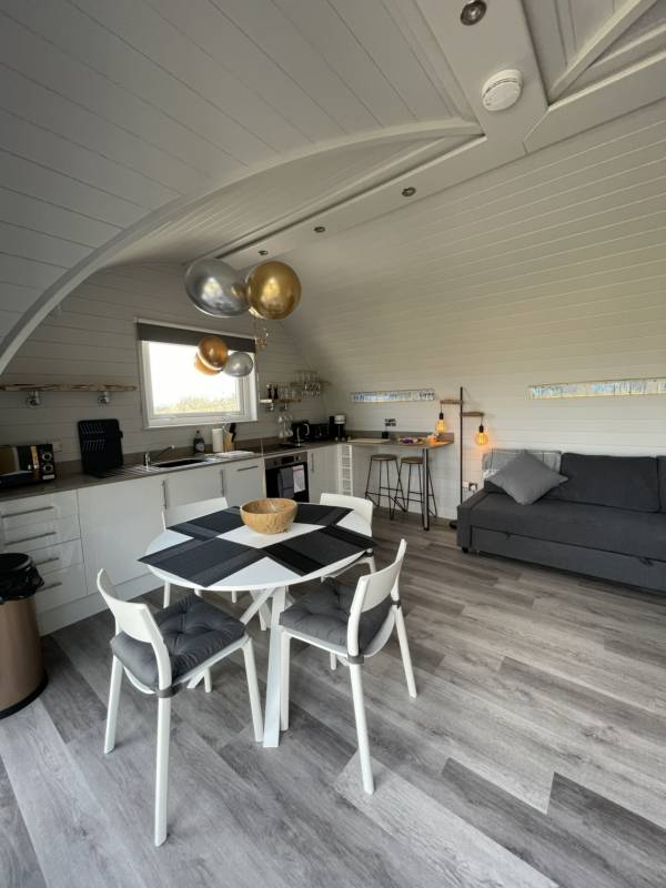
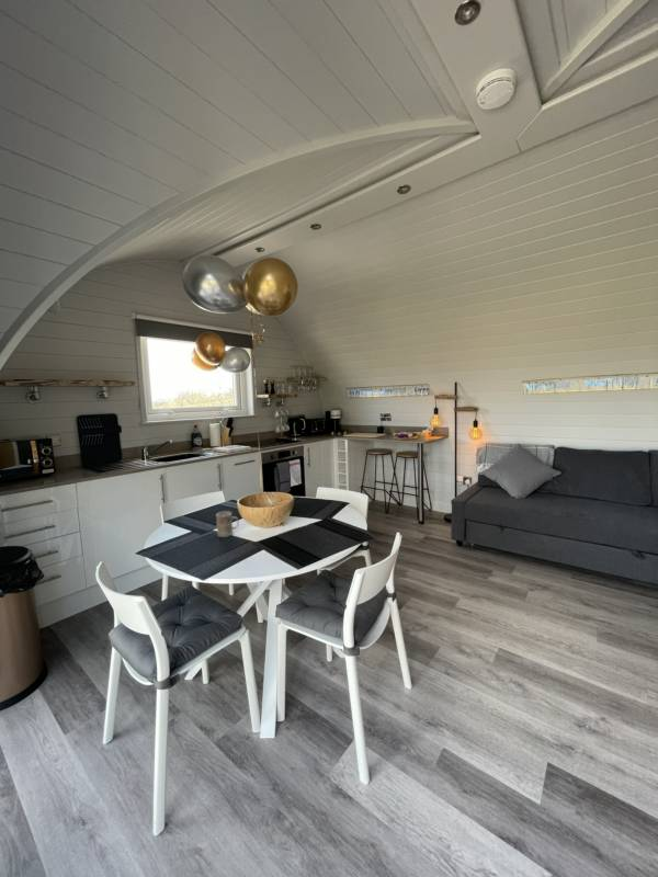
+ mug [215,510,240,538]
